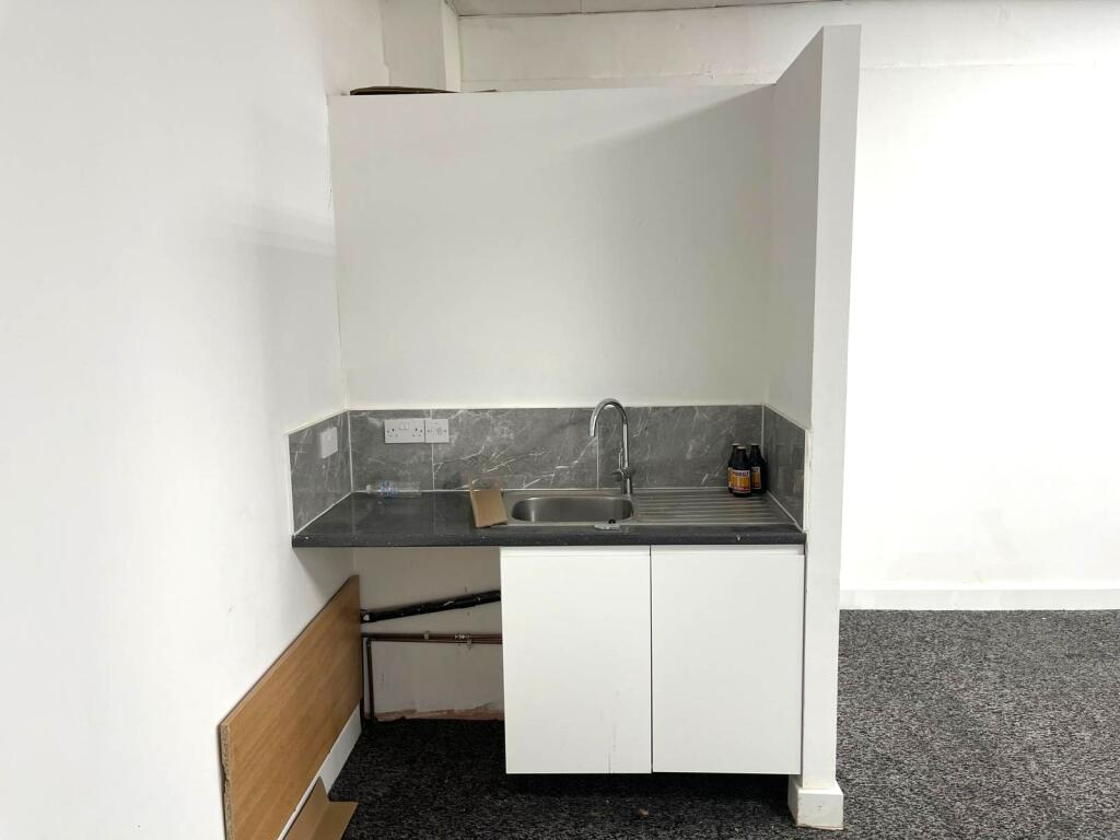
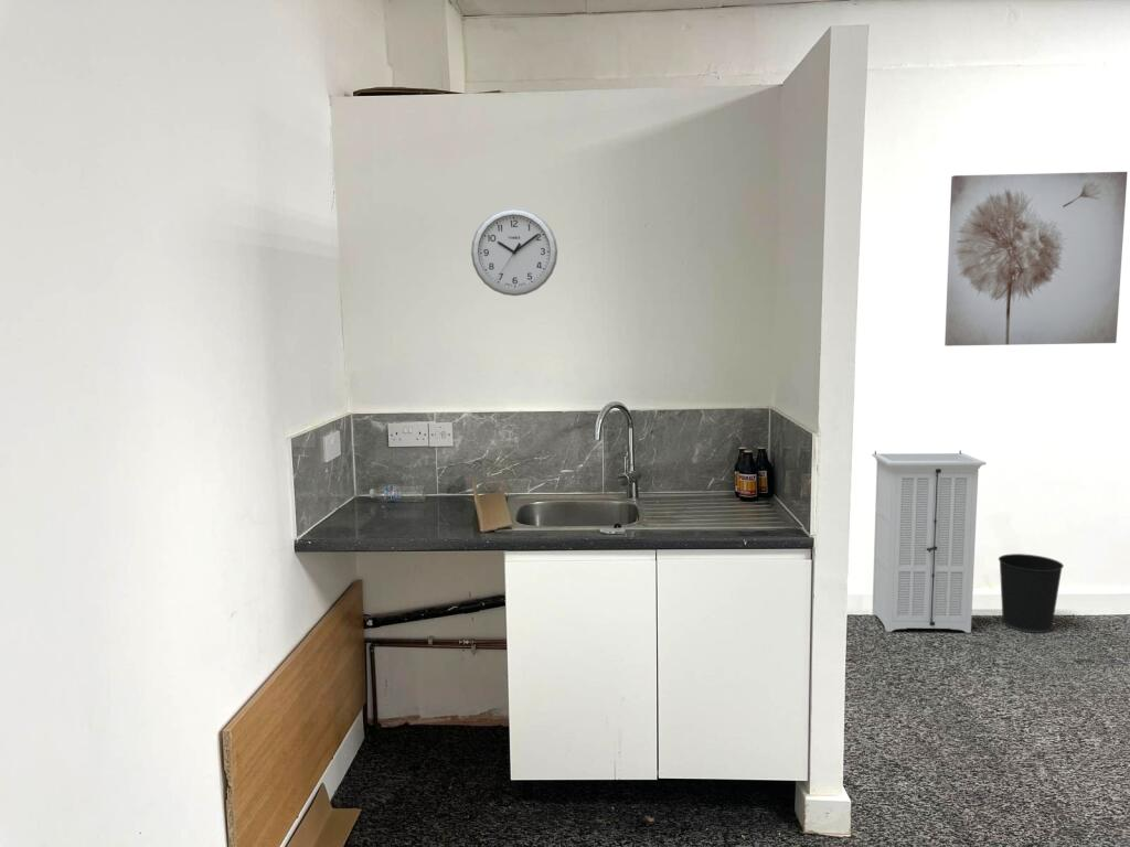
+ storage cabinet [871,449,988,634]
+ wall art [944,171,1128,347]
+ wall clock [470,206,558,297]
+ wastebasket [998,553,1065,634]
